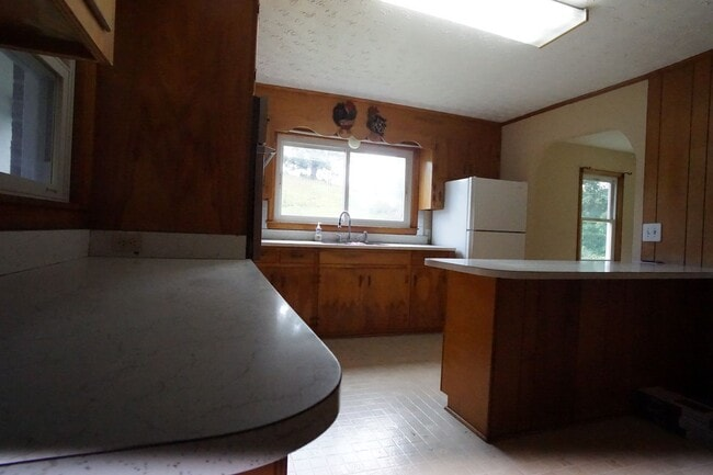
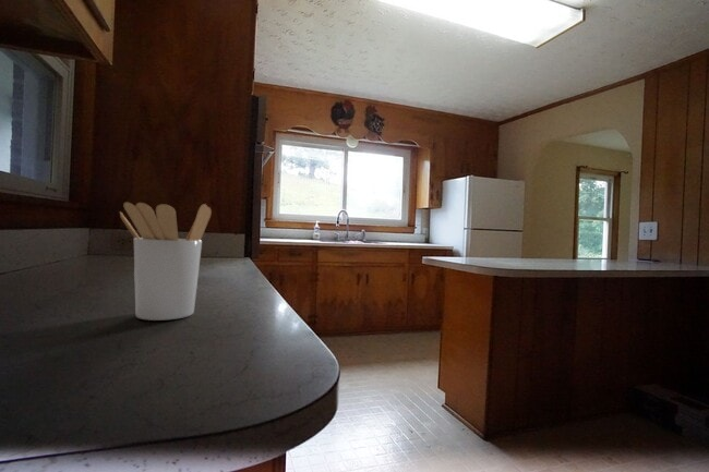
+ utensil holder [118,202,213,322]
